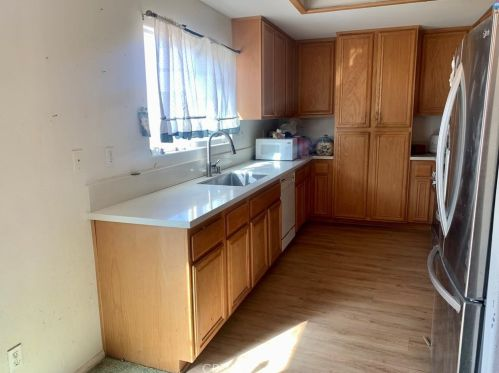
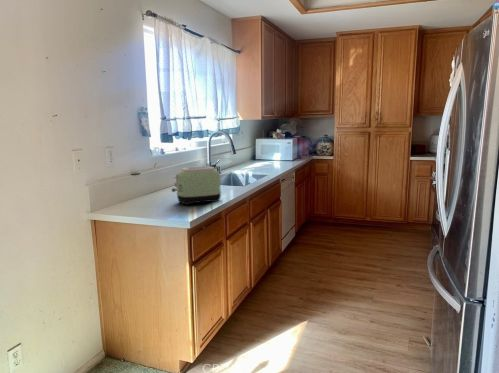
+ toaster [171,165,222,206]
